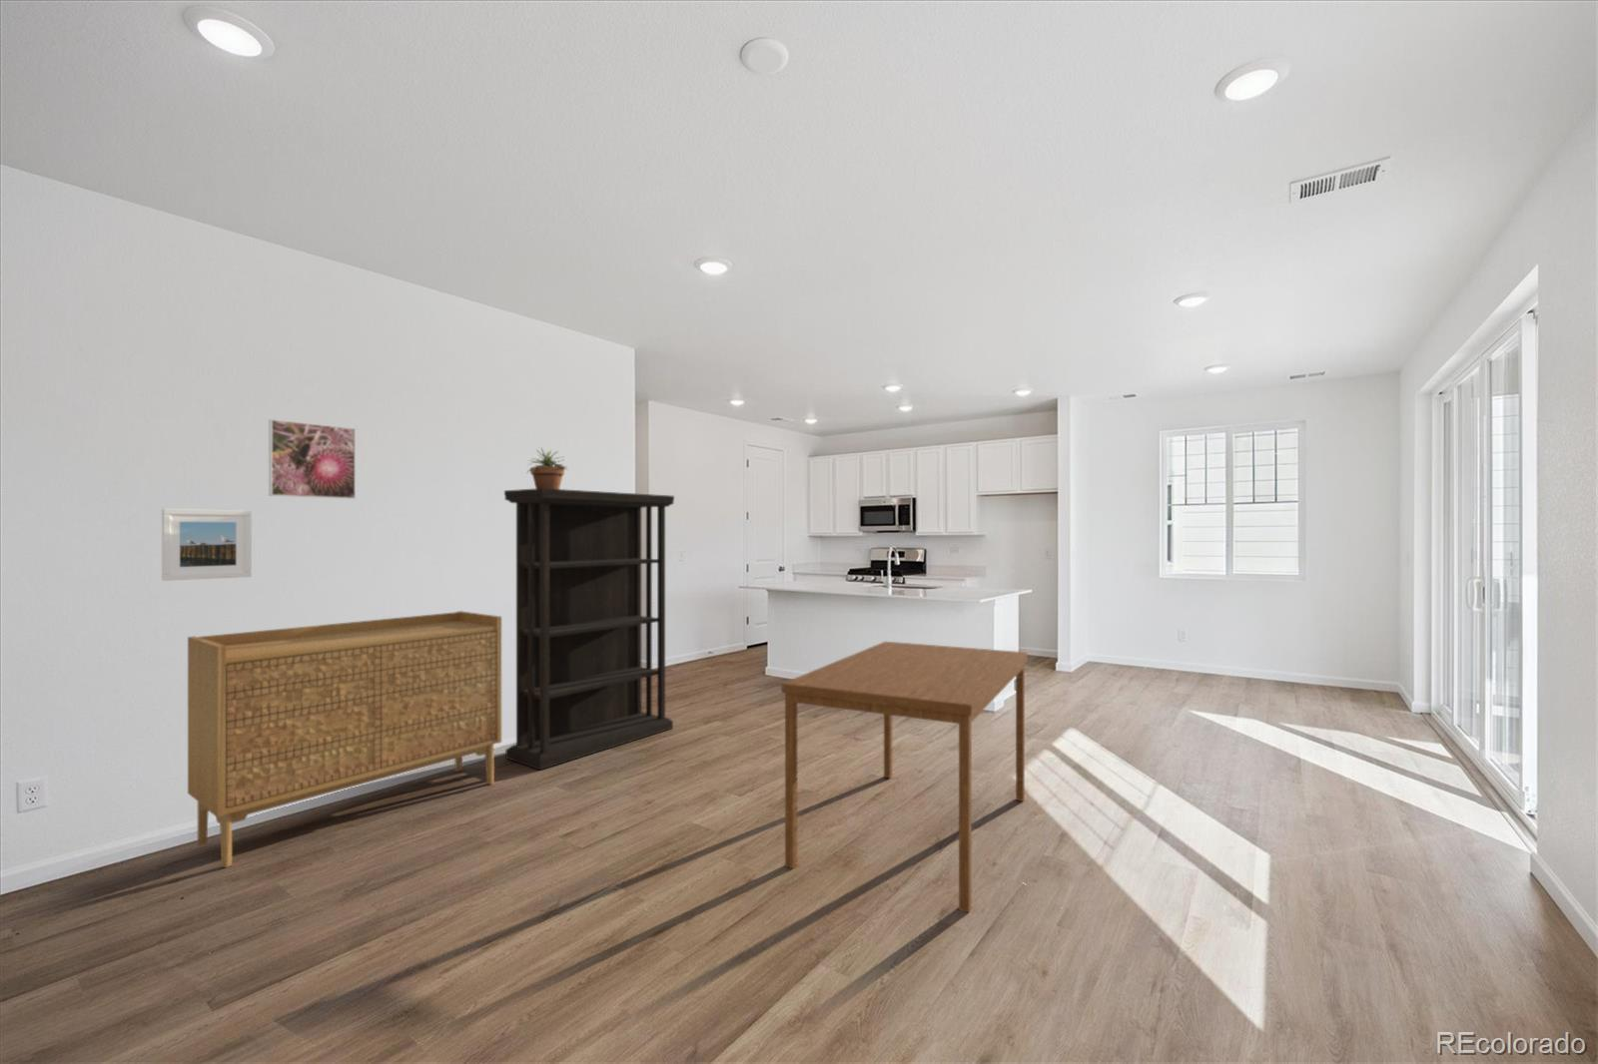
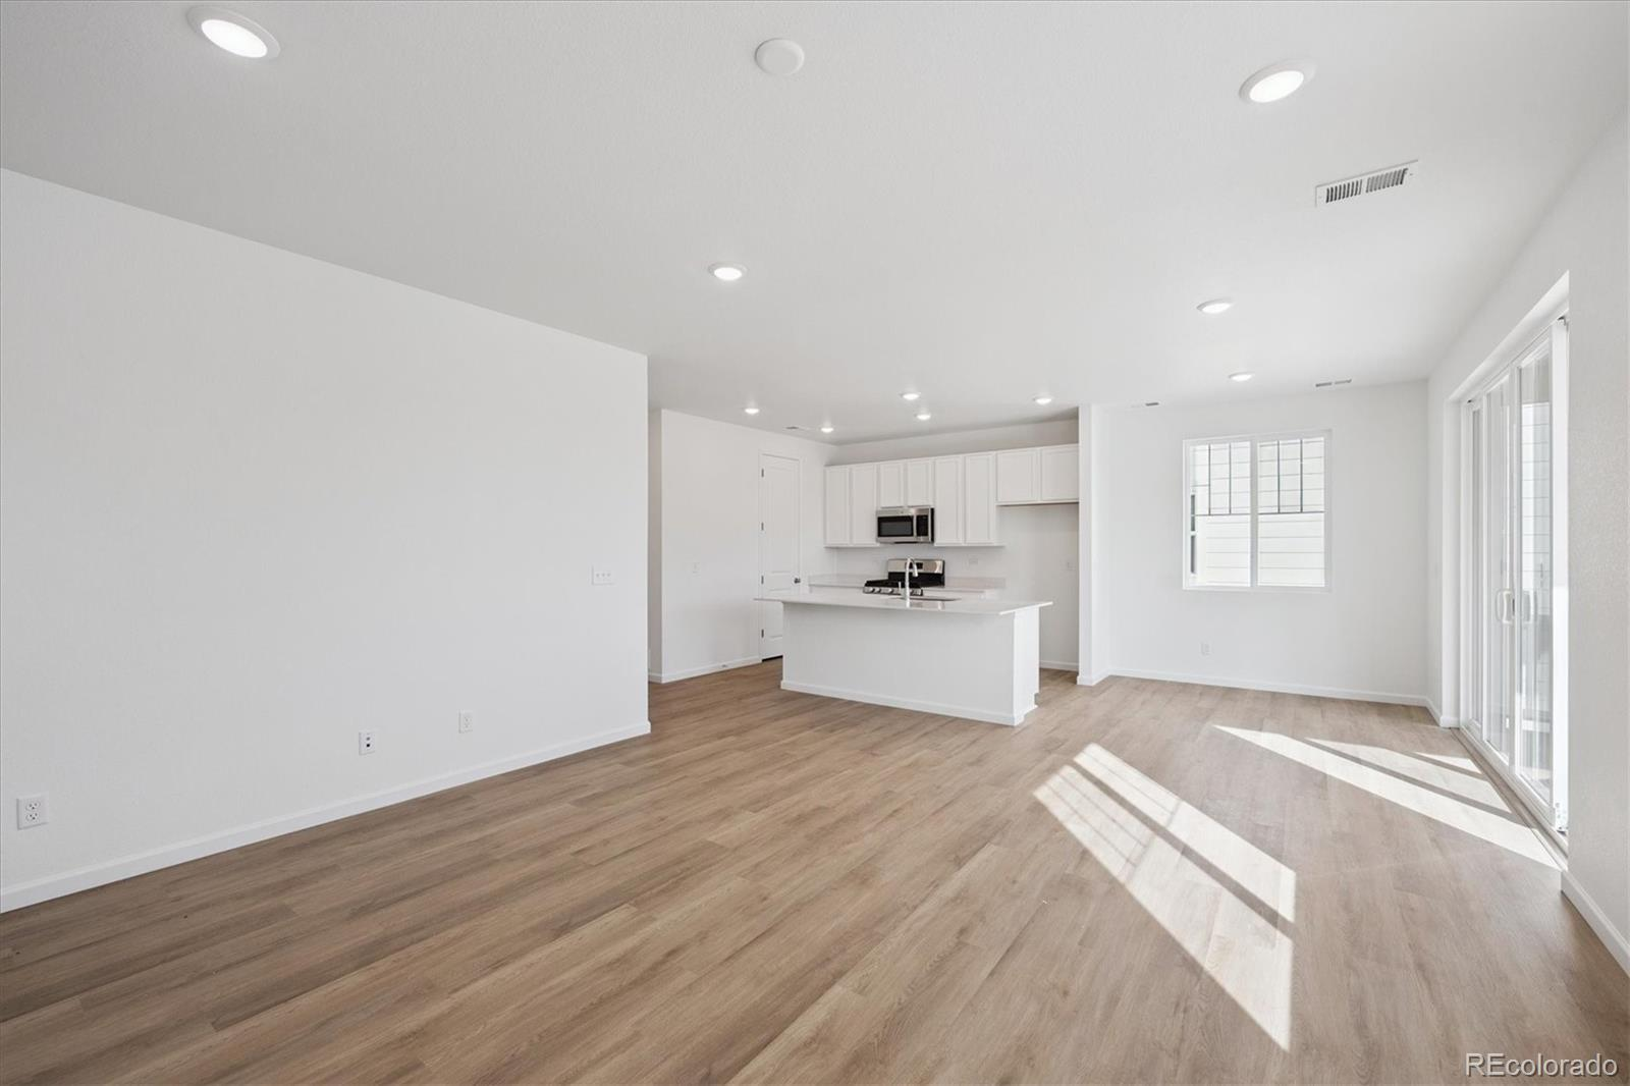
- potted plant [526,446,568,489]
- bookcase [504,488,675,771]
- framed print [267,418,356,500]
- sideboard [187,610,503,868]
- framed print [160,508,253,582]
- dining table [781,641,1028,914]
